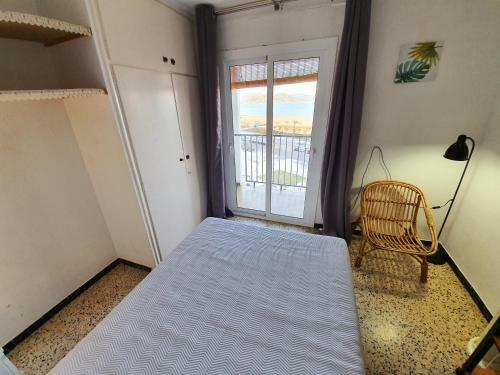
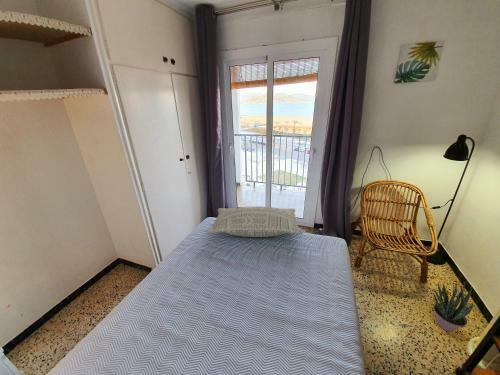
+ pillow [206,205,304,238]
+ potted plant [432,280,475,332]
